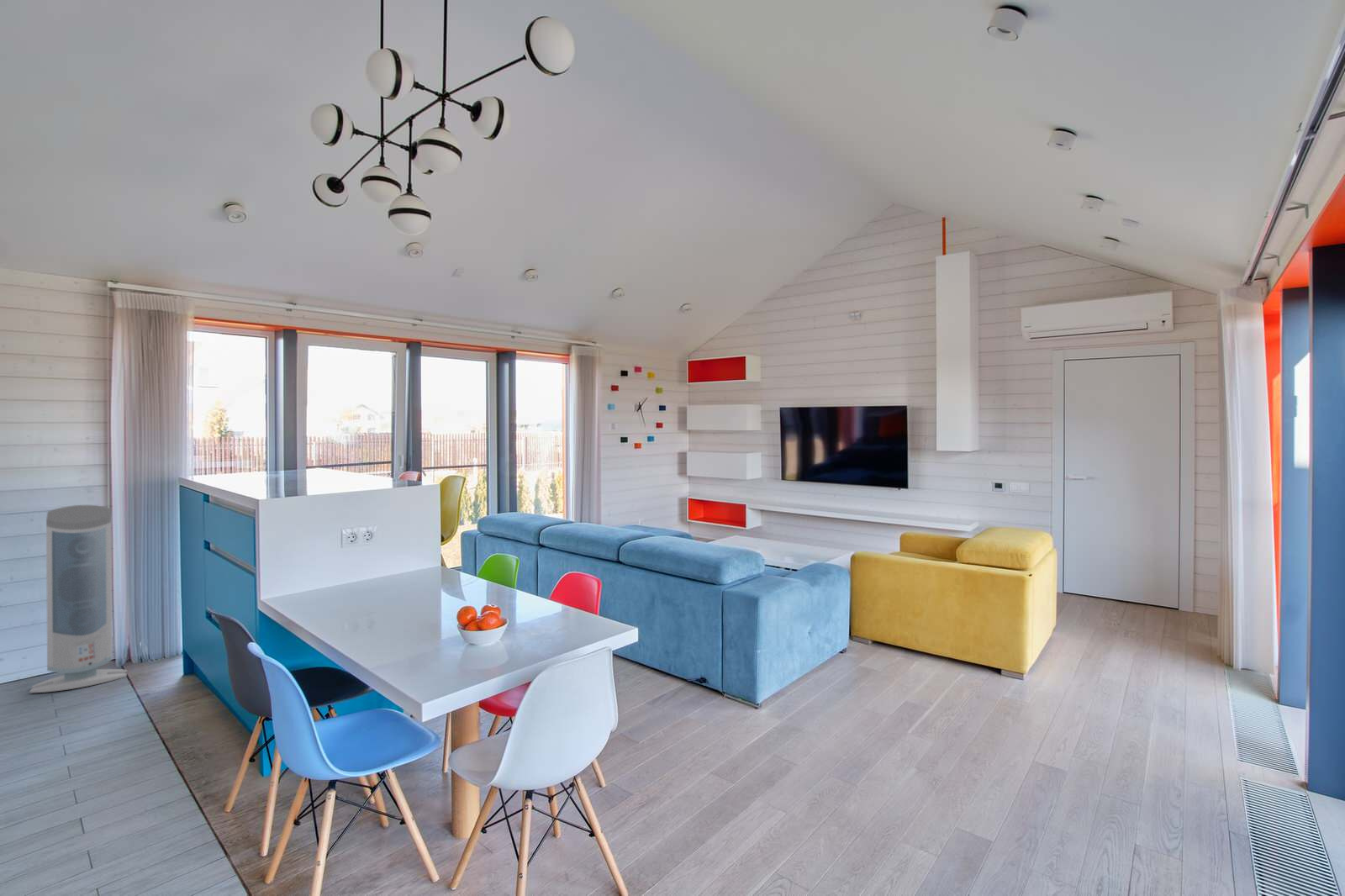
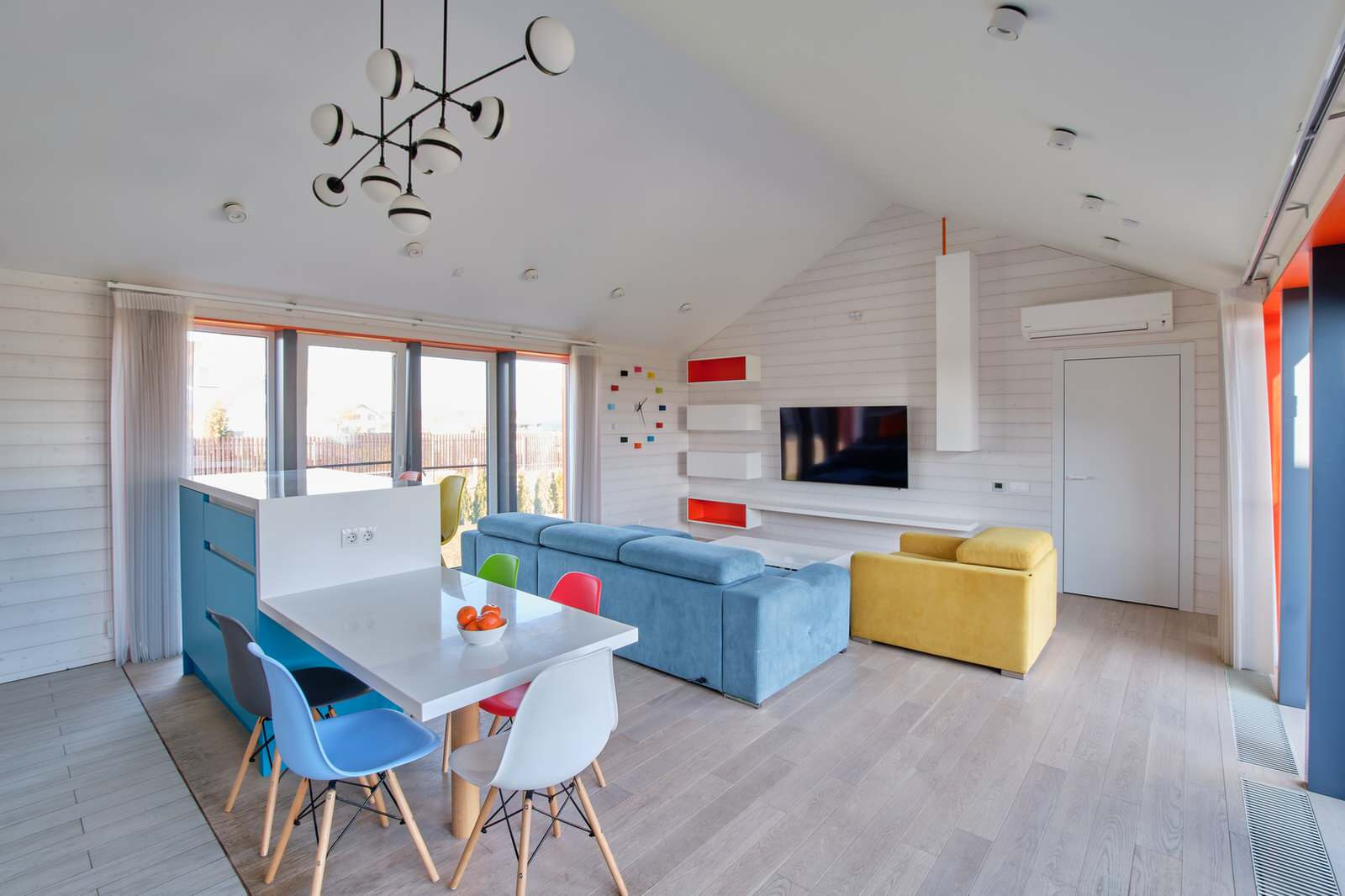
- air purifier [29,504,128,693]
